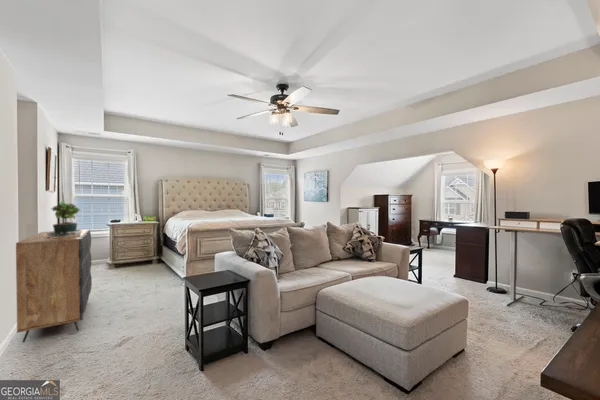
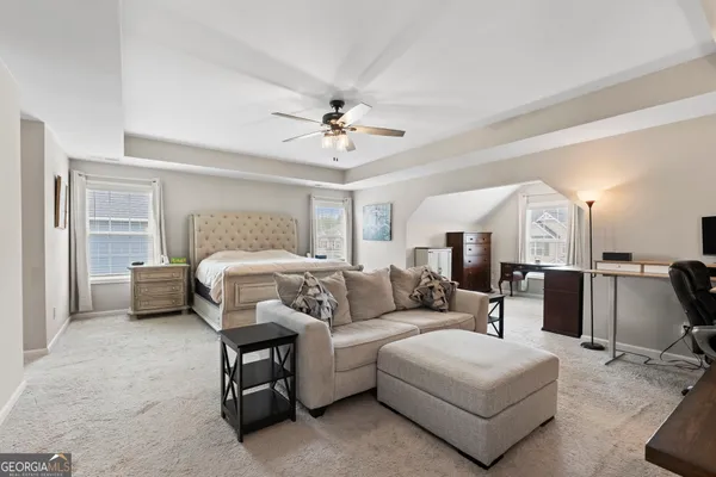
- dresser [15,229,93,344]
- potted plant [46,200,93,238]
